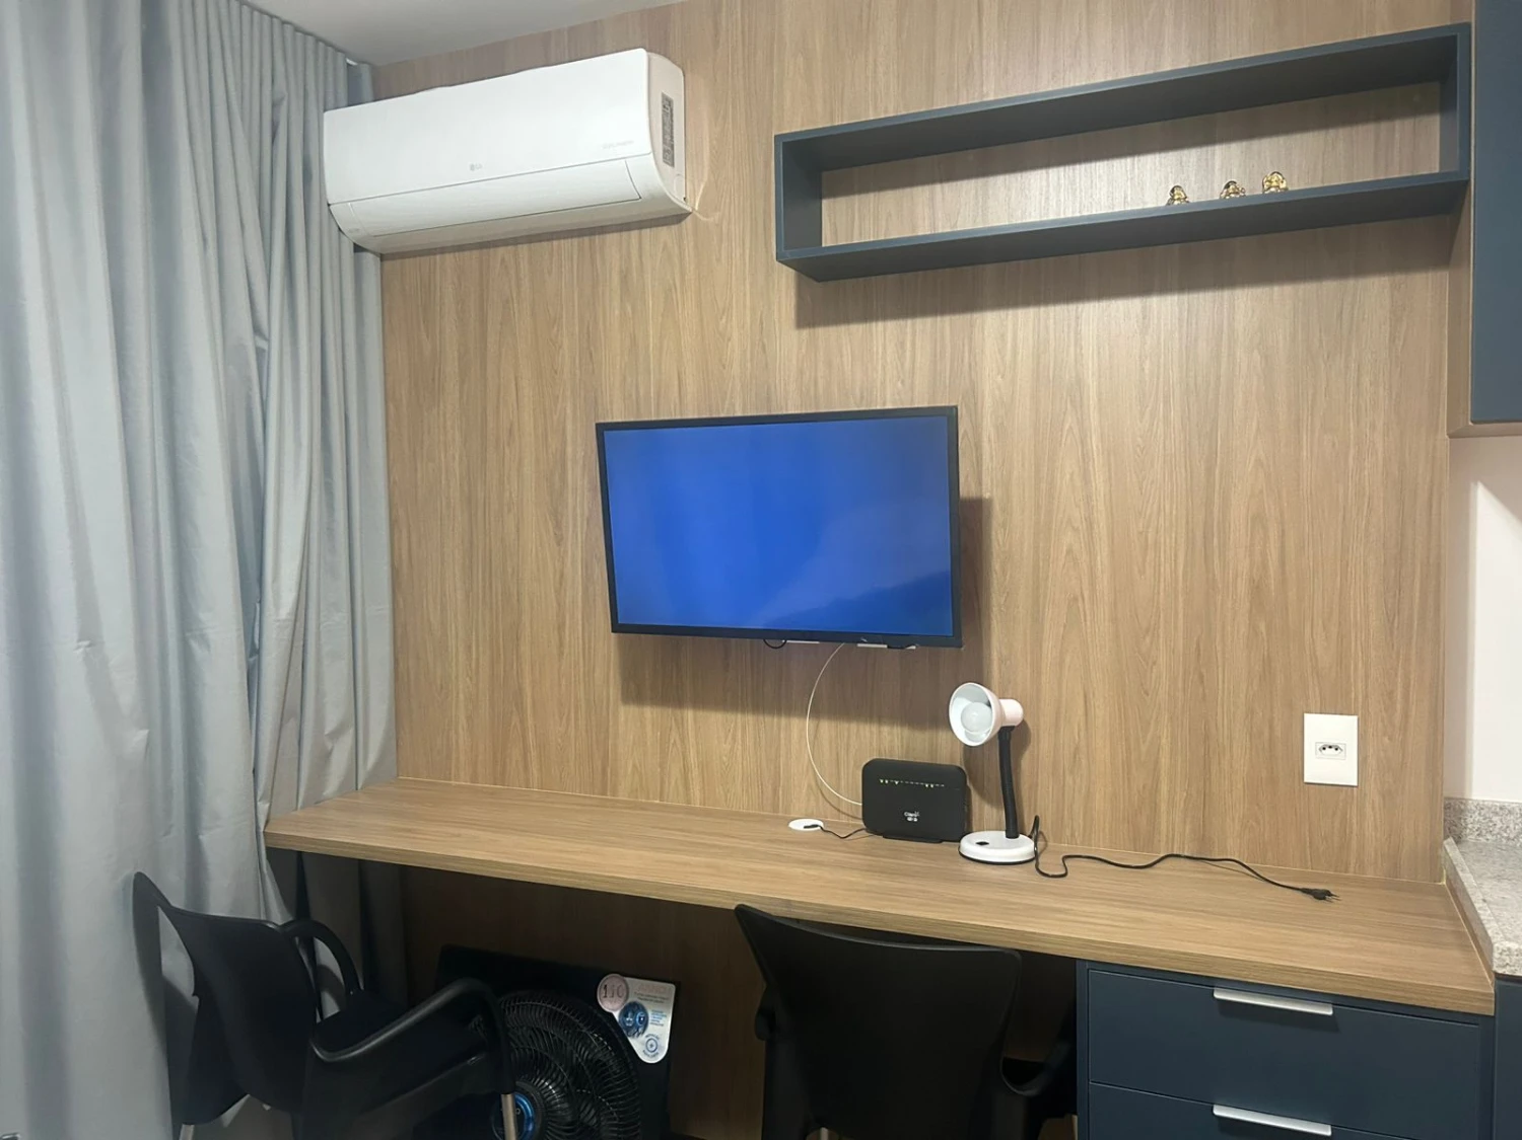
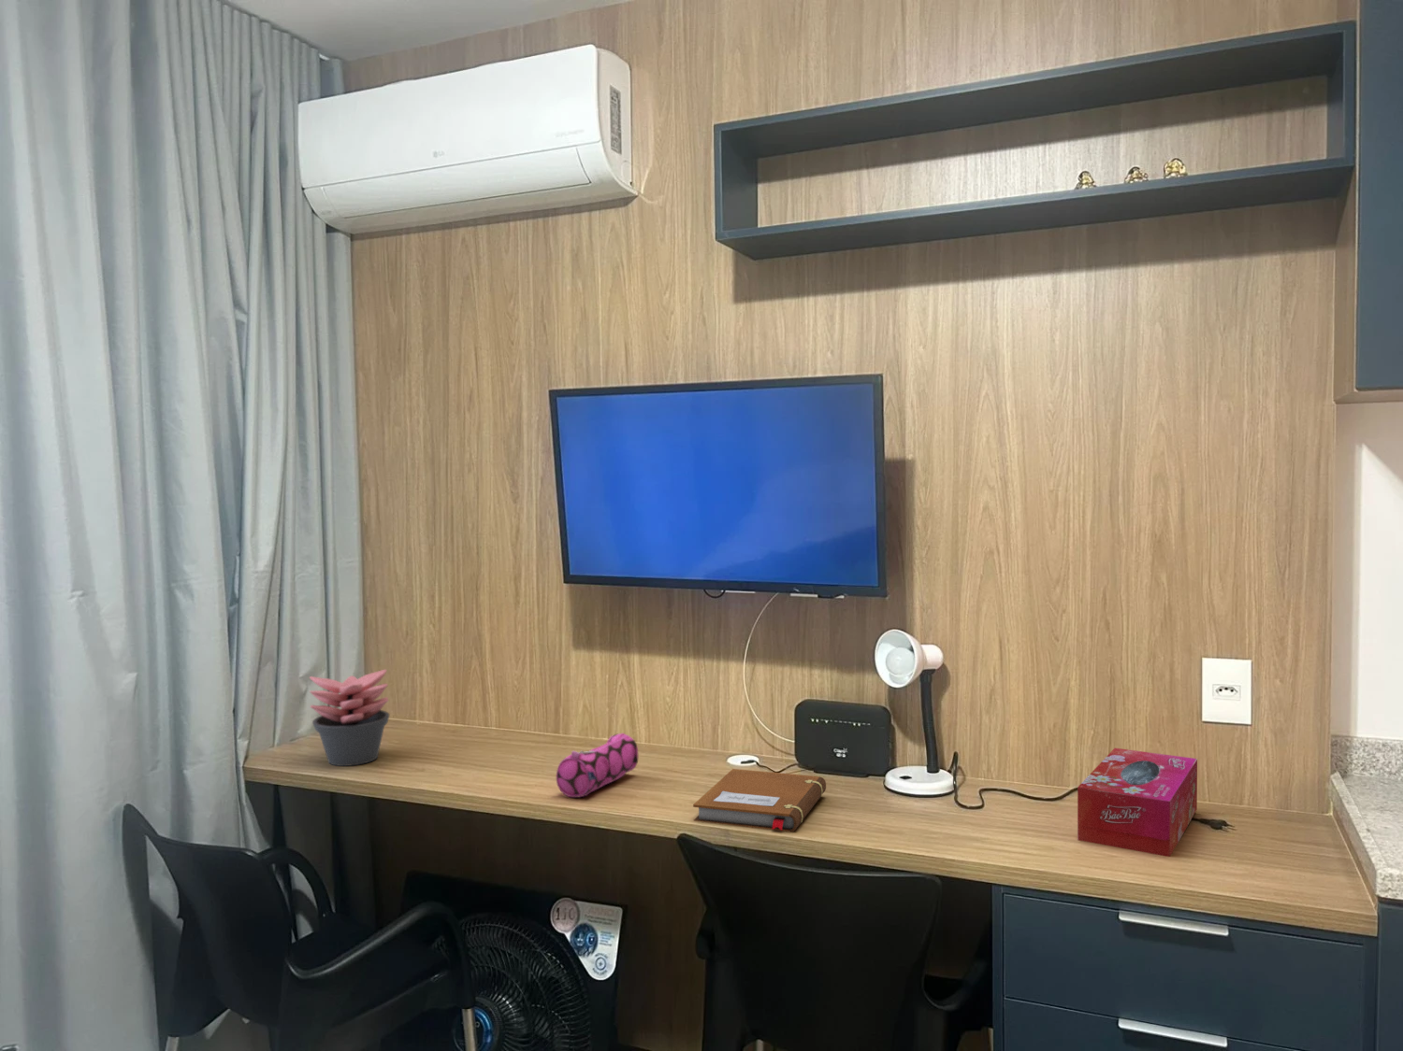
+ notebook [693,768,826,832]
+ pencil case [556,732,639,799]
+ succulent plant [308,669,390,767]
+ tissue box [1077,747,1199,858]
